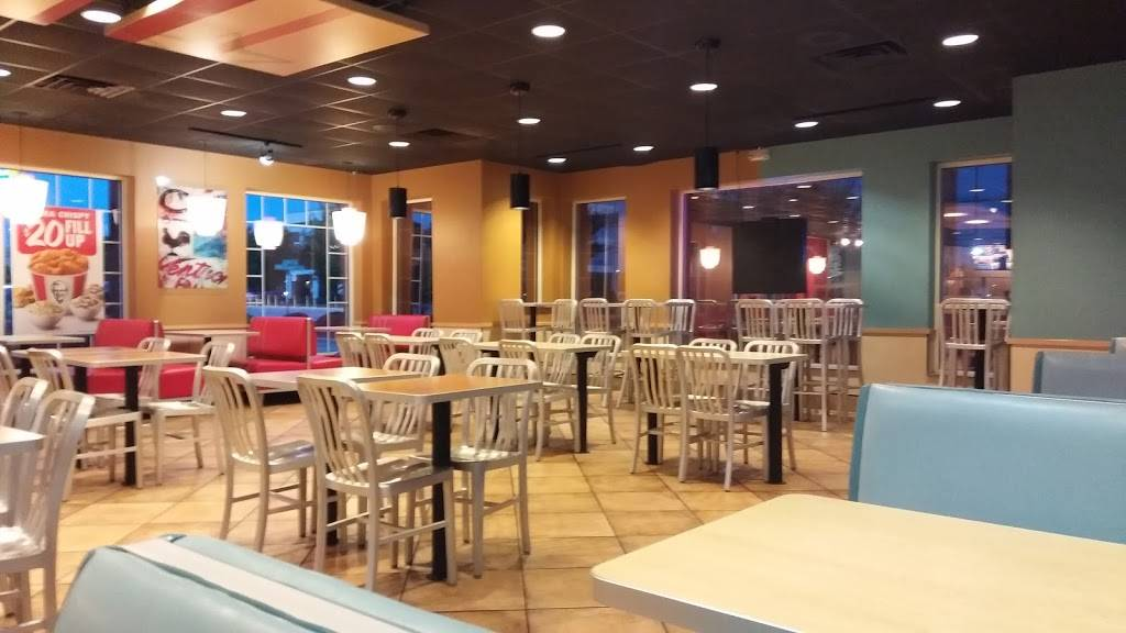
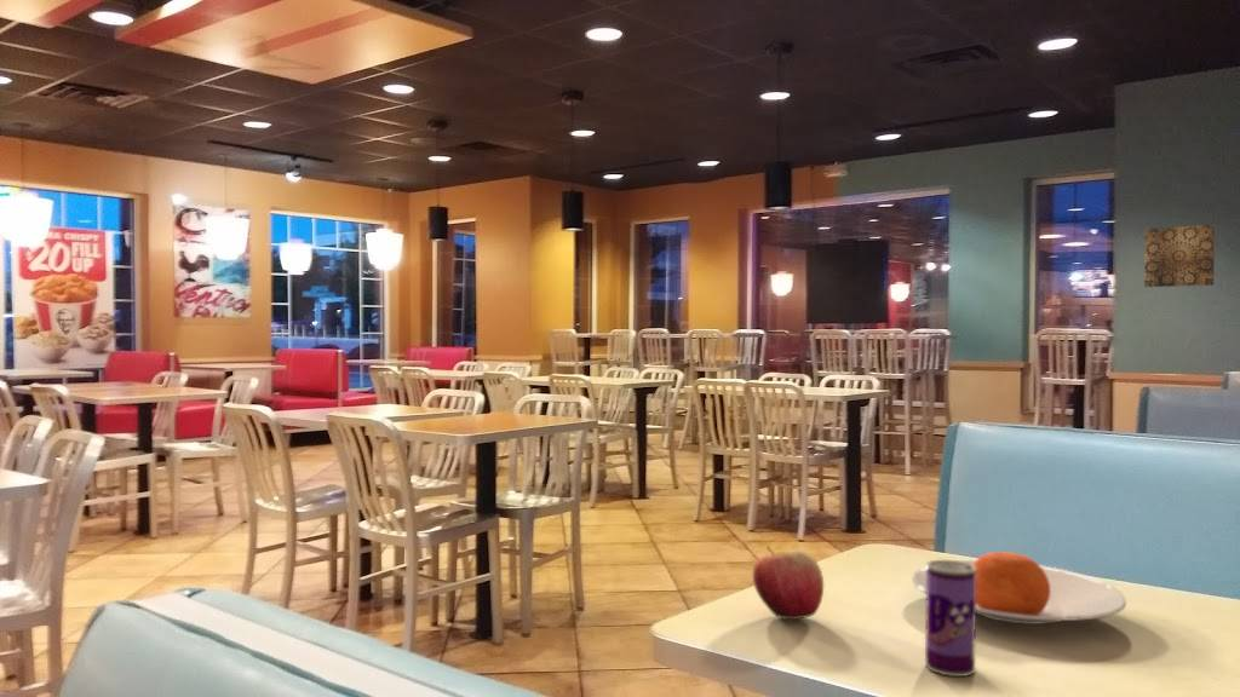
+ apple [752,545,825,621]
+ beverage can [924,559,977,678]
+ plate [911,551,1127,626]
+ wall art [1143,224,1216,288]
